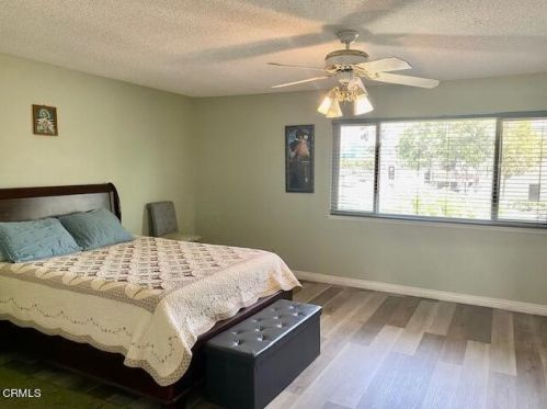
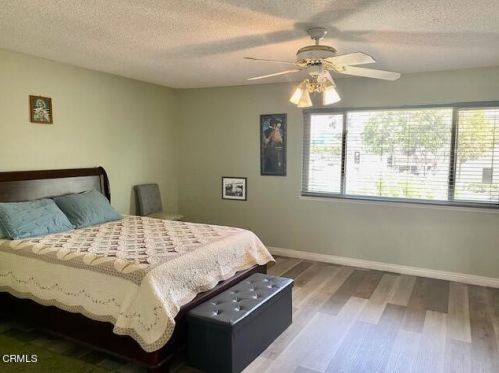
+ picture frame [221,175,248,202]
